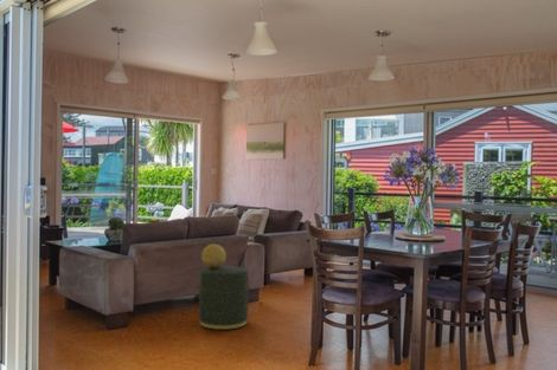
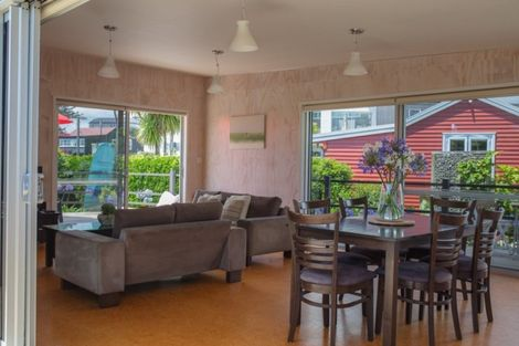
- ottoman [198,265,249,331]
- decorative sphere [200,242,228,268]
